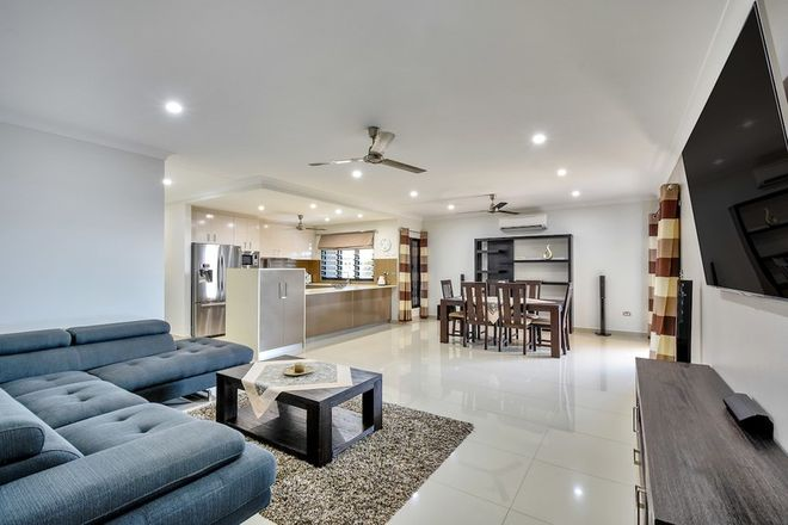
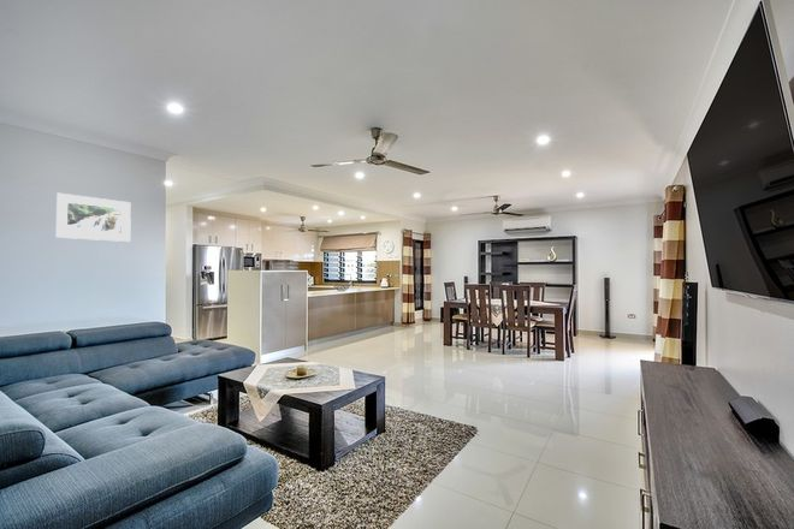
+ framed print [55,192,132,243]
